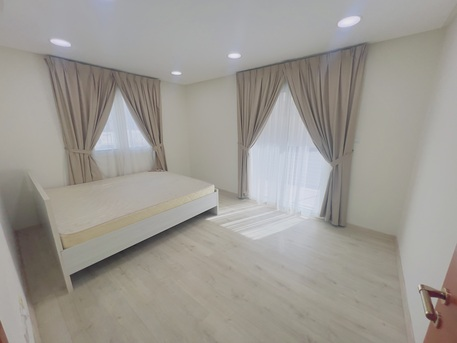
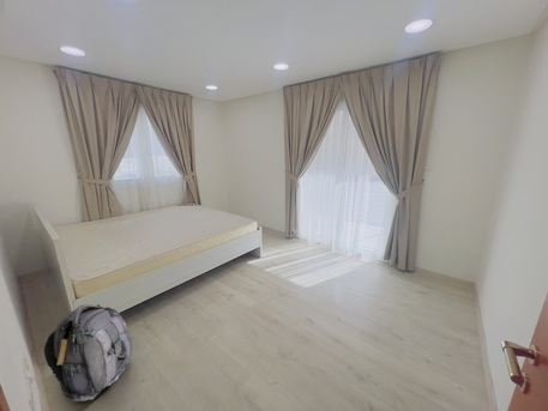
+ backpack [43,303,136,403]
